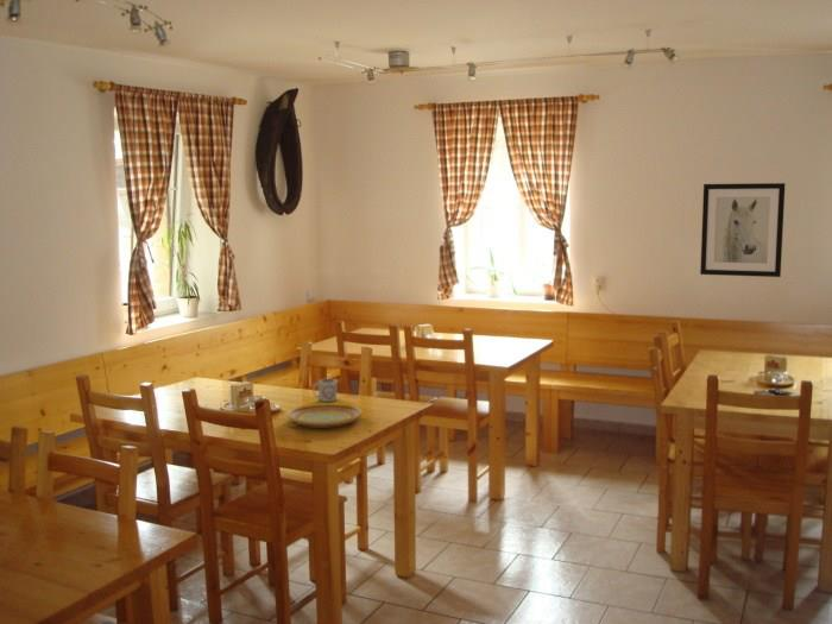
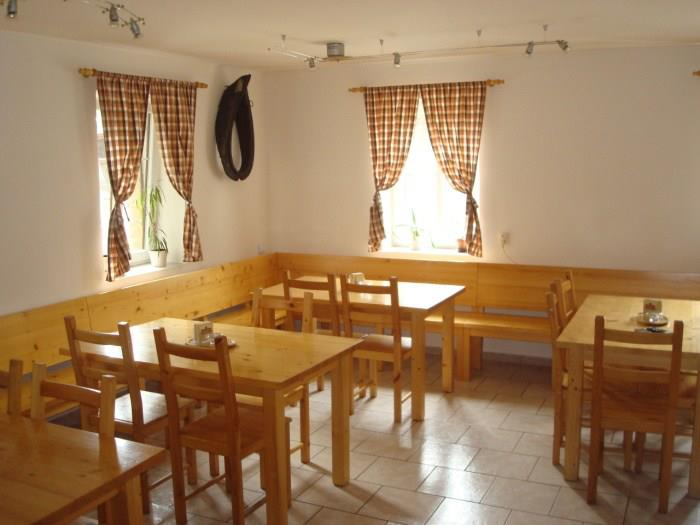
- plate [286,402,363,429]
- cup [311,378,338,403]
- wall art [699,182,787,278]
